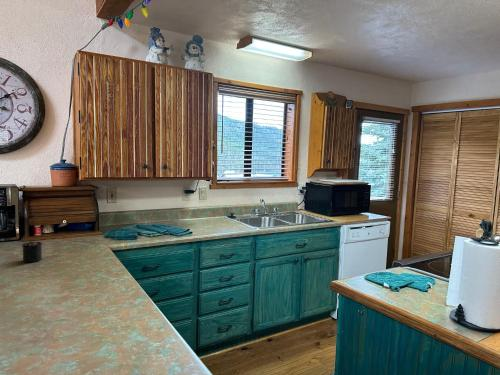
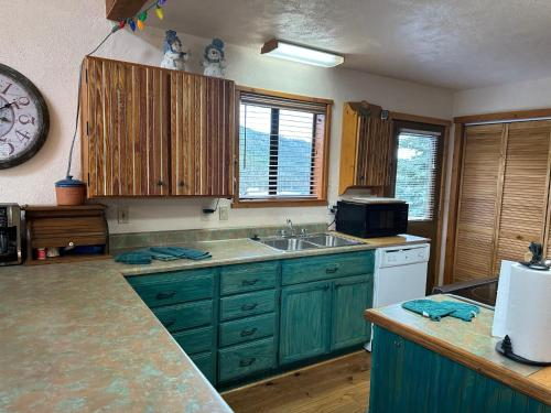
- candle [21,234,43,263]
